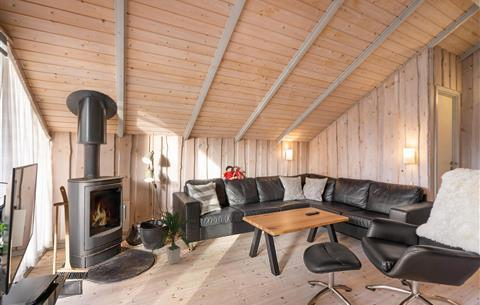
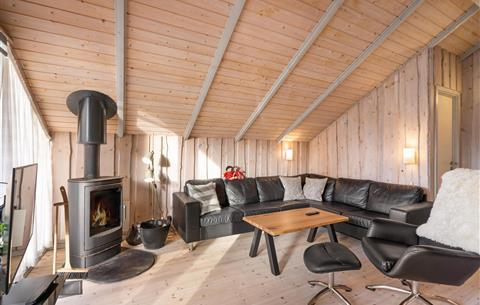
- indoor plant [149,210,195,265]
